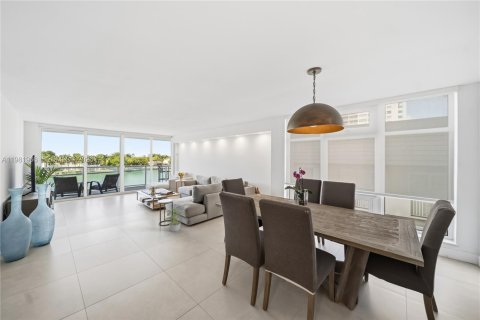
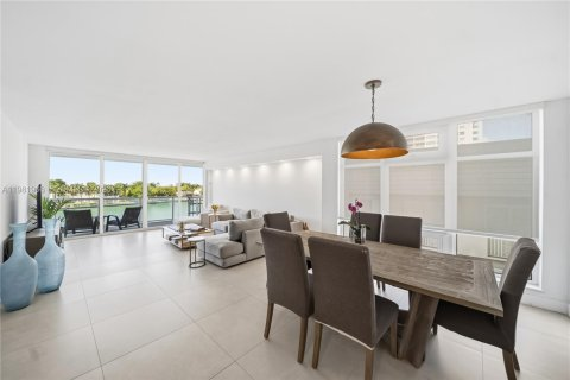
- potted plant [163,208,188,232]
